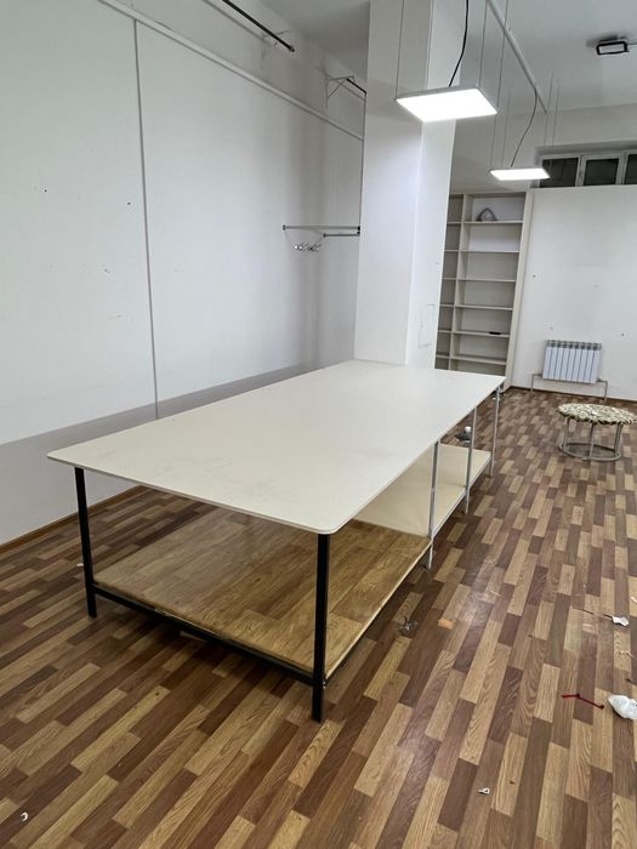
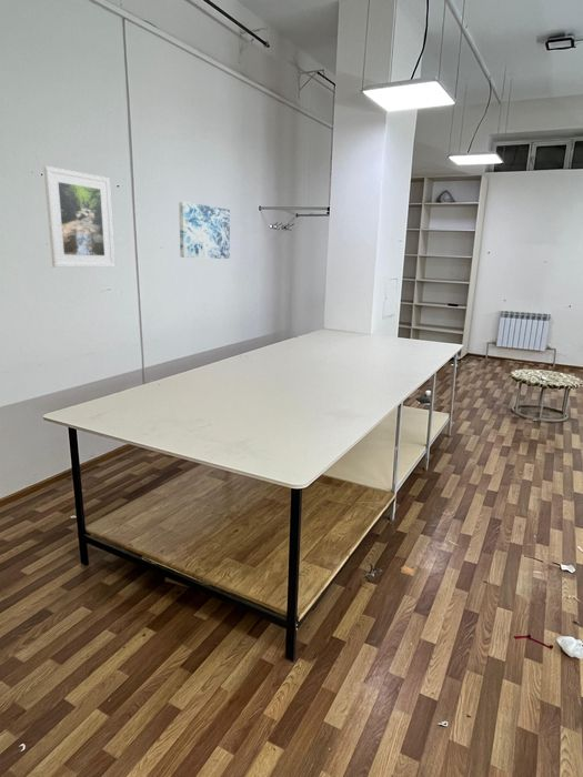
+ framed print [42,165,115,269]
+ wall art [178,201,231,260]
